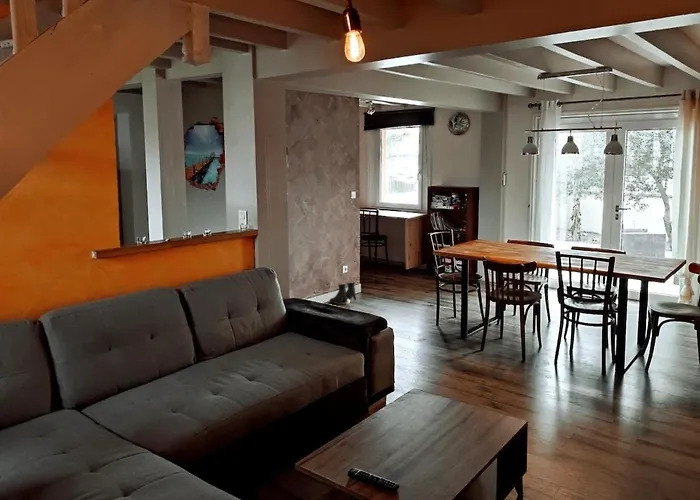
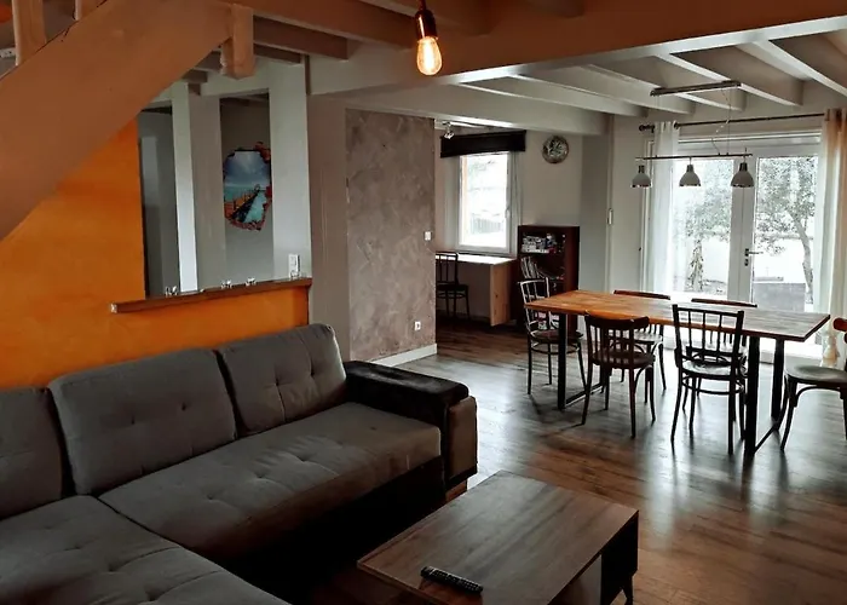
- boots [328,282,357,305]
